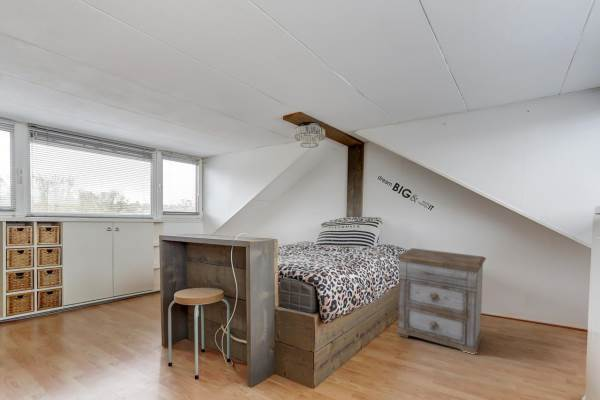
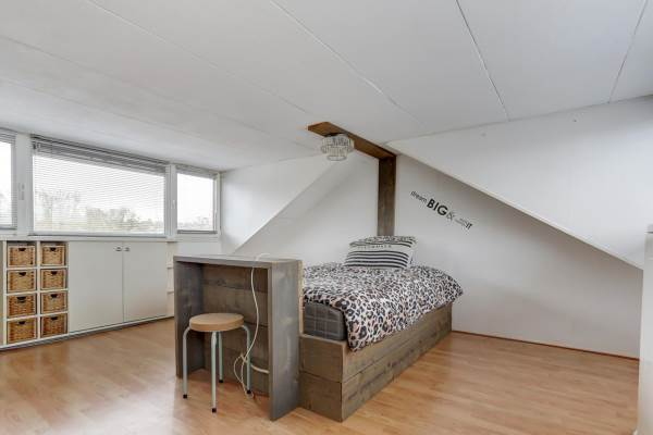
- nightstand [395,247,487,355]
